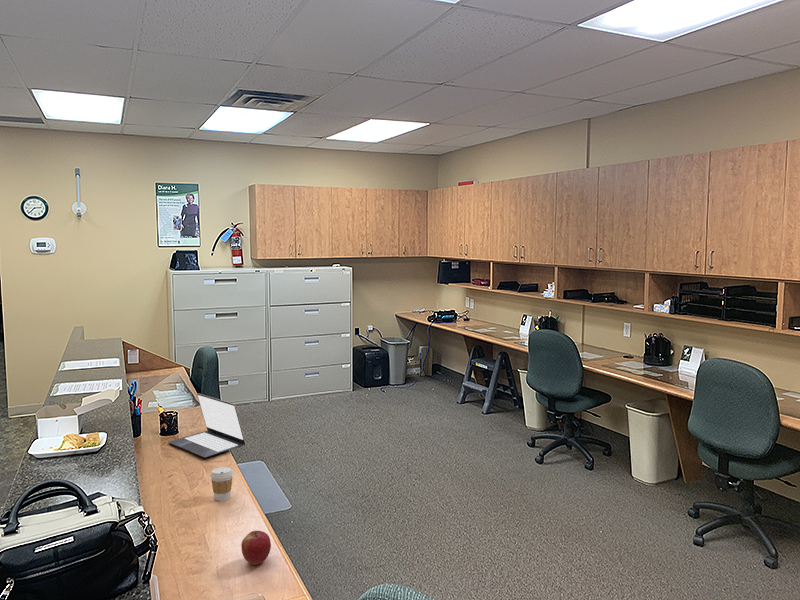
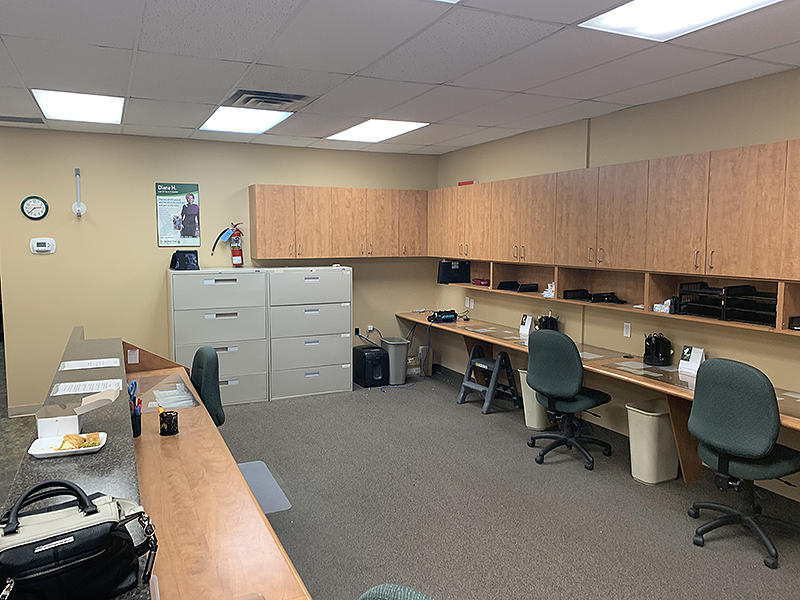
- apple [240,530,272,566]
- laptop [167,393,247,458]
- coffee cup [210,466,234,502]
